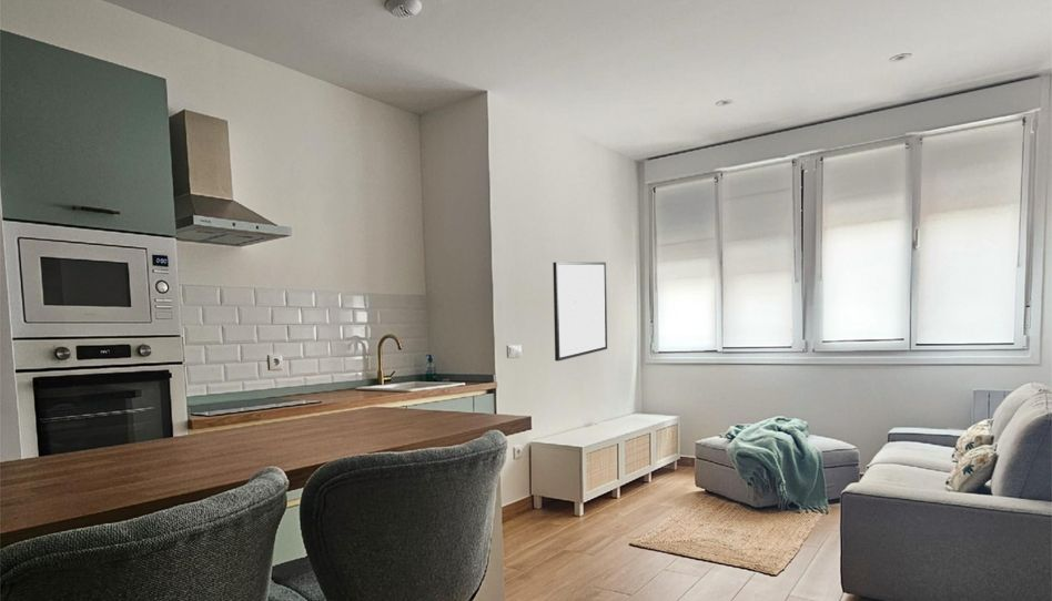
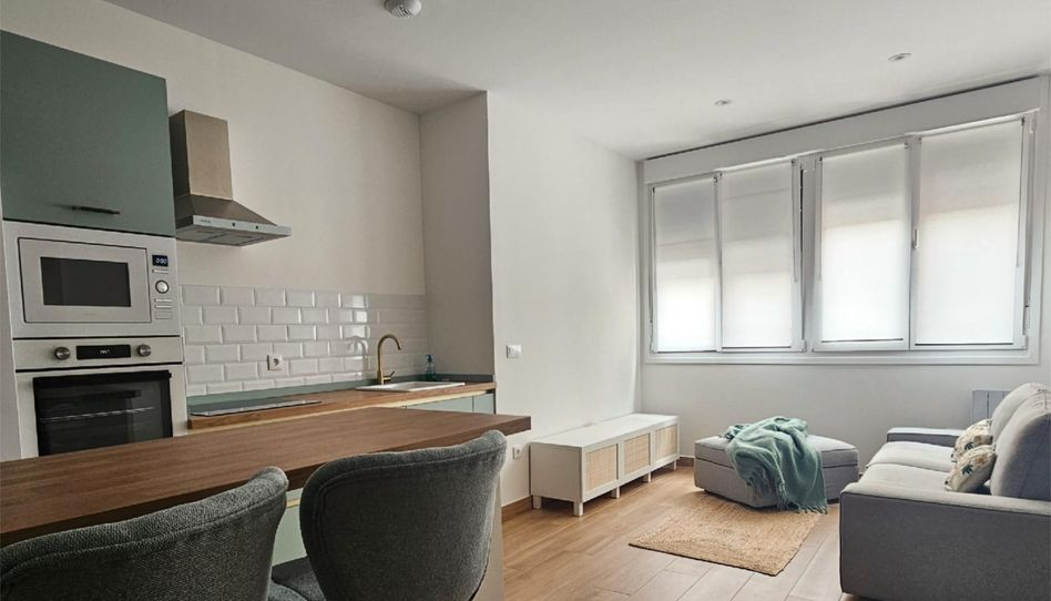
- wall art [552,261,608,363]
